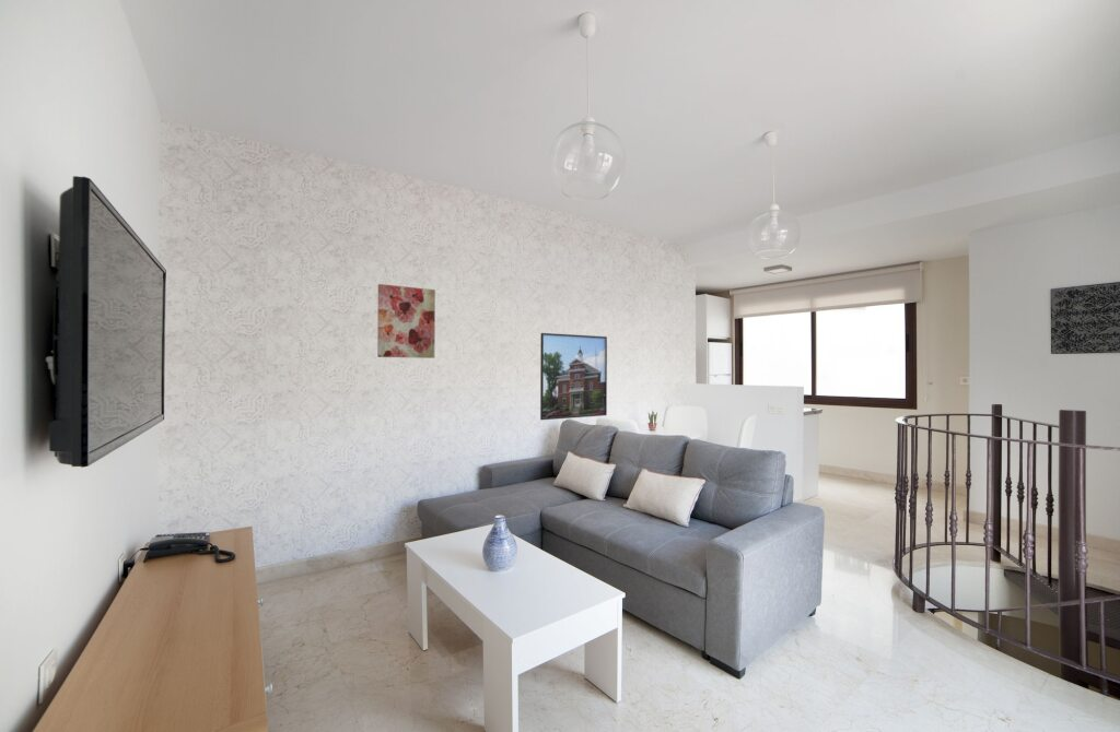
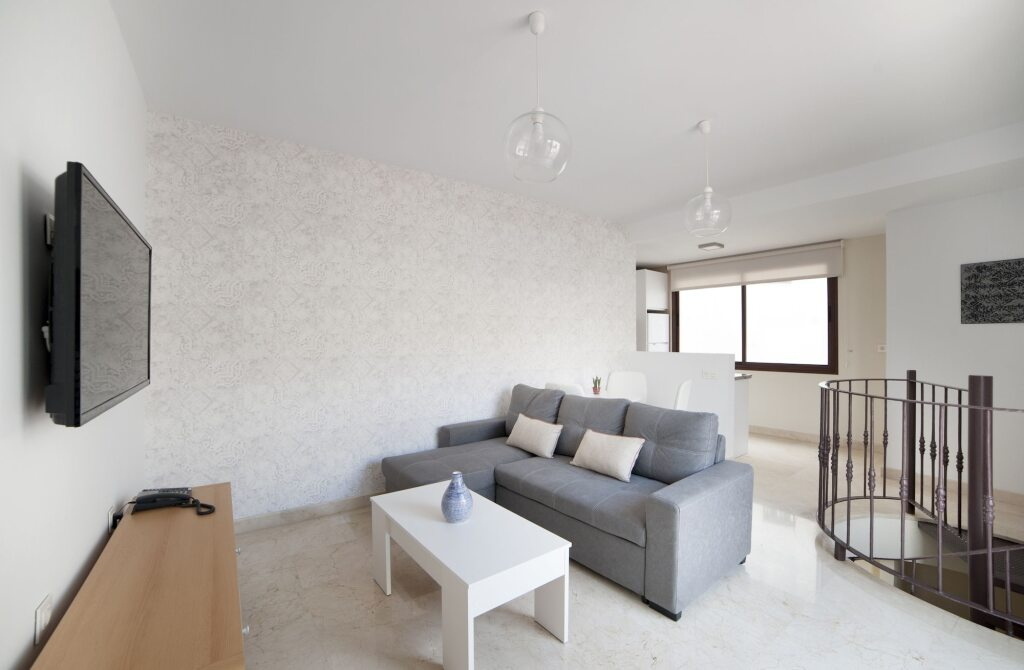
- wall art [376,283,436,359]
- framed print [539,332,608,421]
